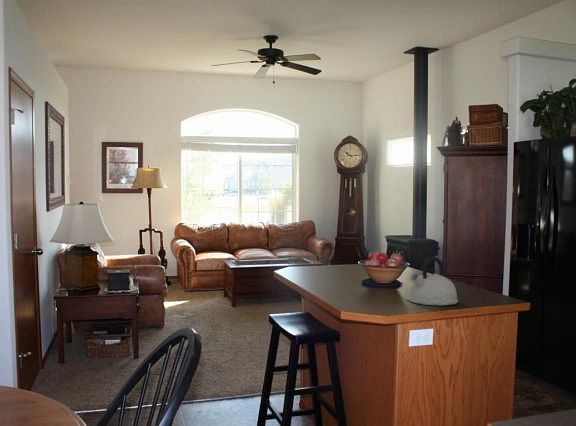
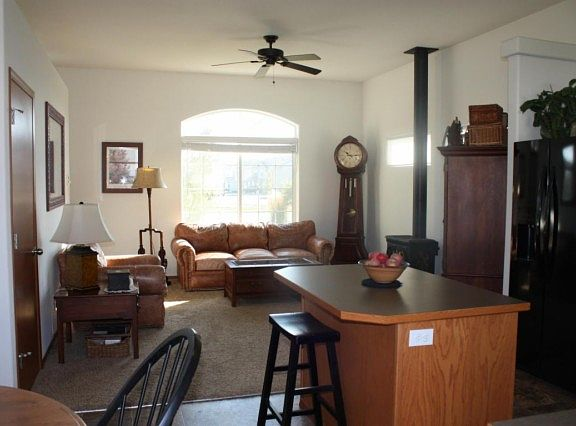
- kettle [405,256,459,306]
